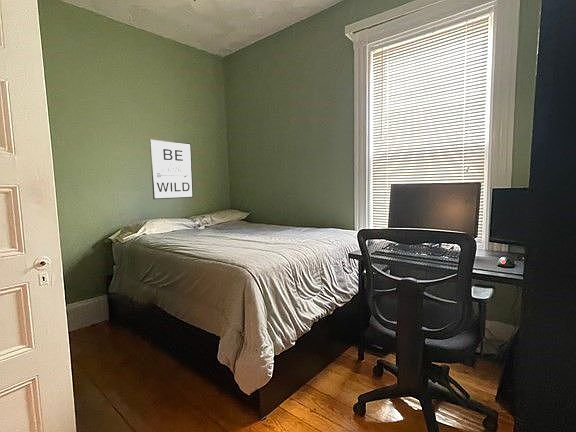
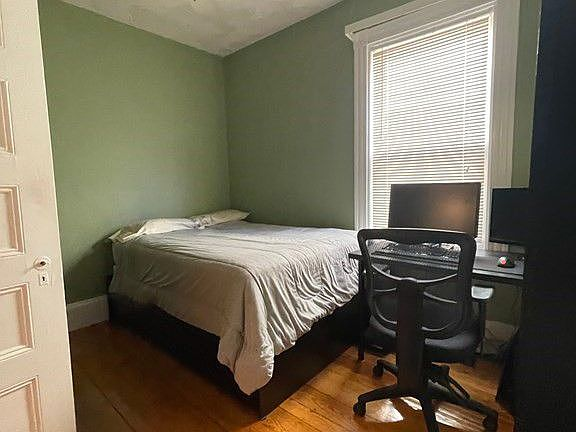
- wall art [149,138,194,200]
